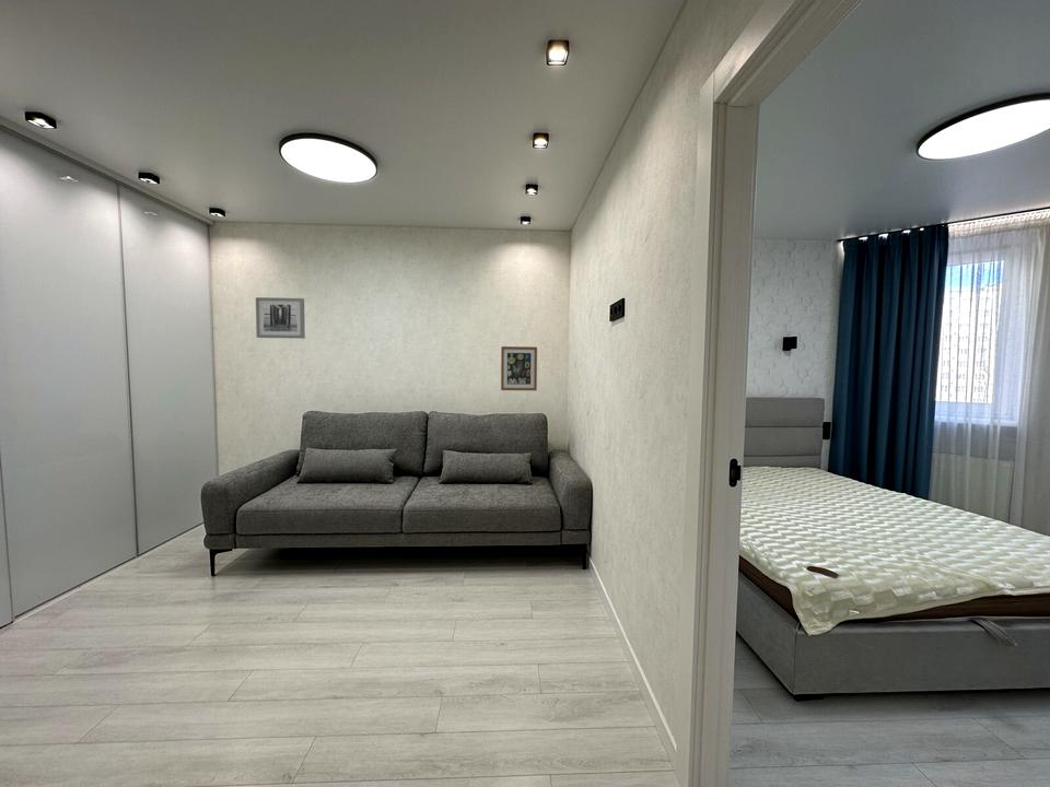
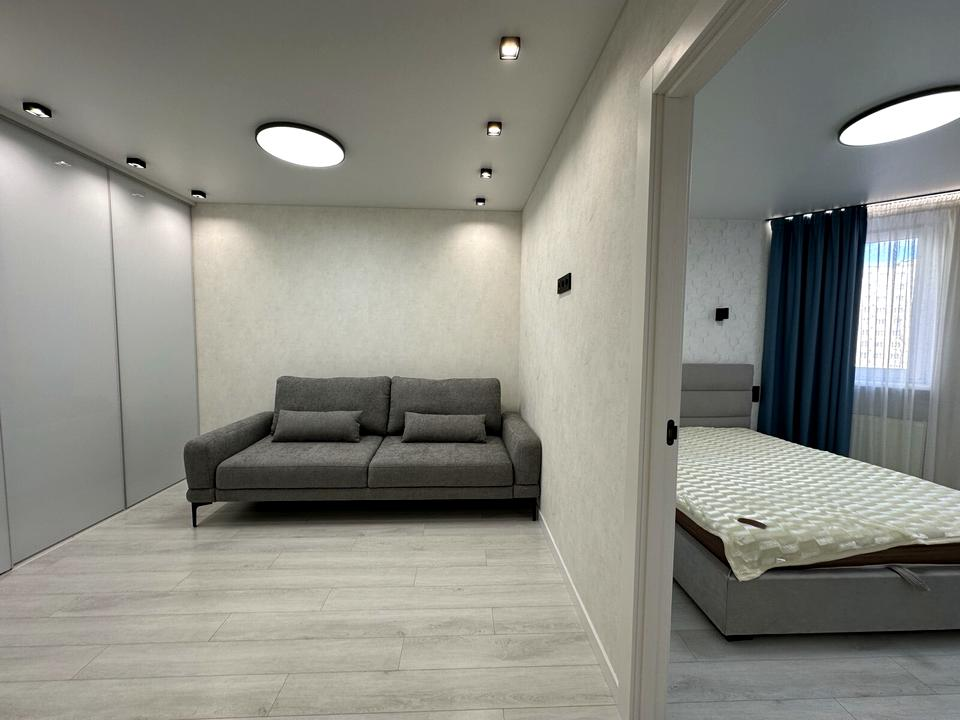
- wall art [255,296,306,340]
- wall art [500,345,538,391]
